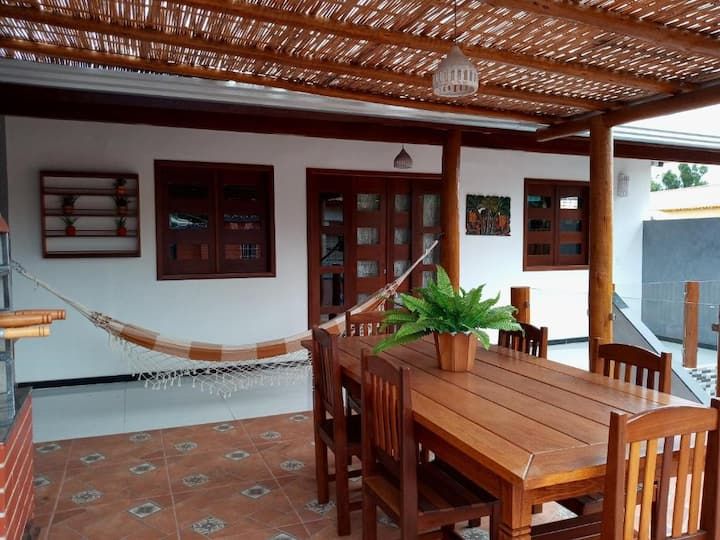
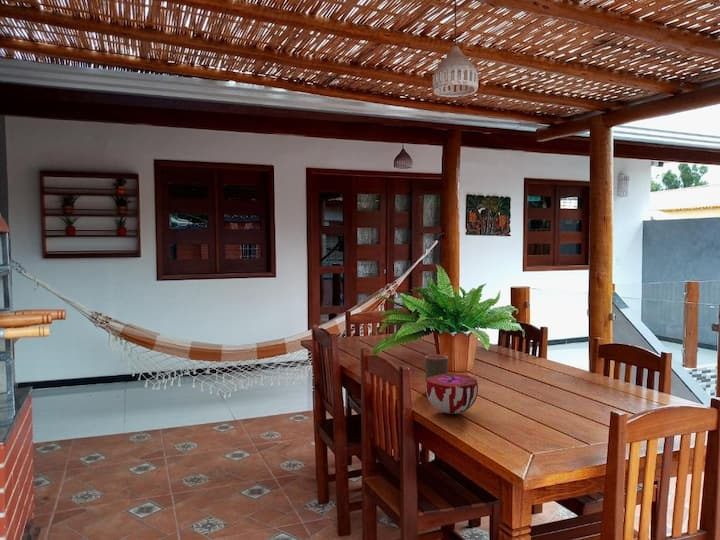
+ decorative bowl [425,373,479,415]
+ cup [424,354,449,393]
